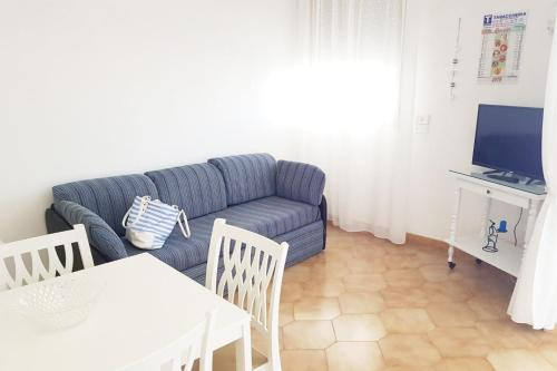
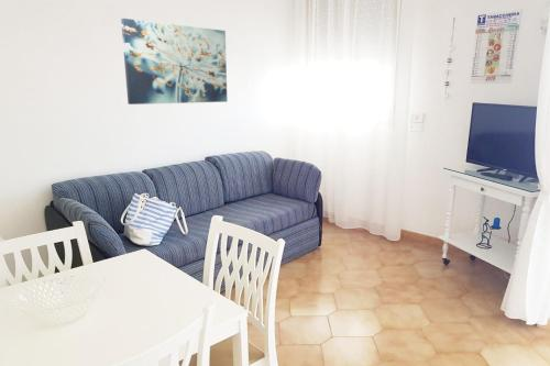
+ wall art [120,18,229,106]
